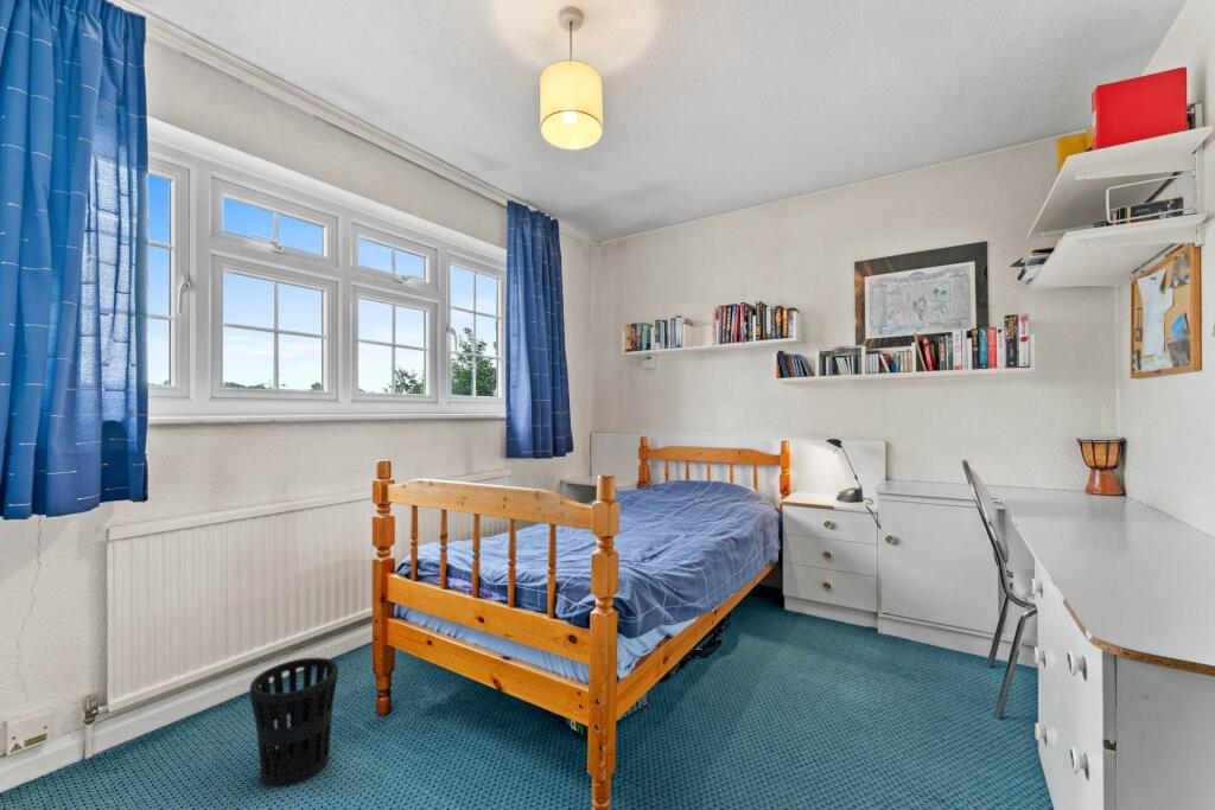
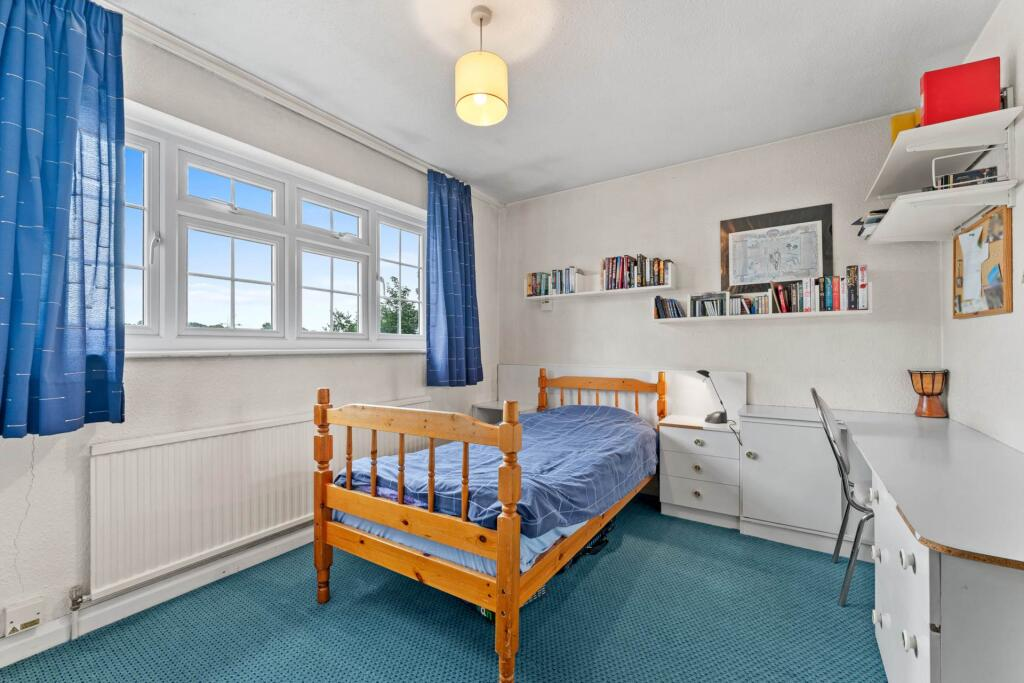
- wastebasket [249,657,339,787]
